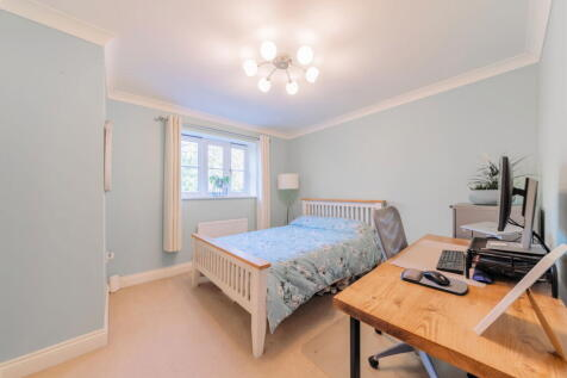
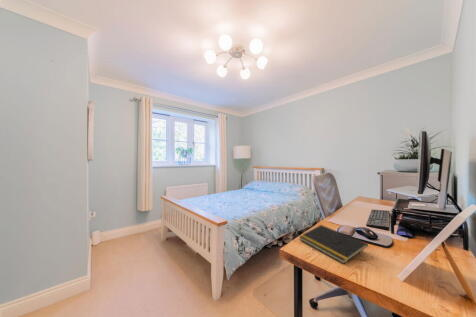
+ notepad [298,224,369,265]
